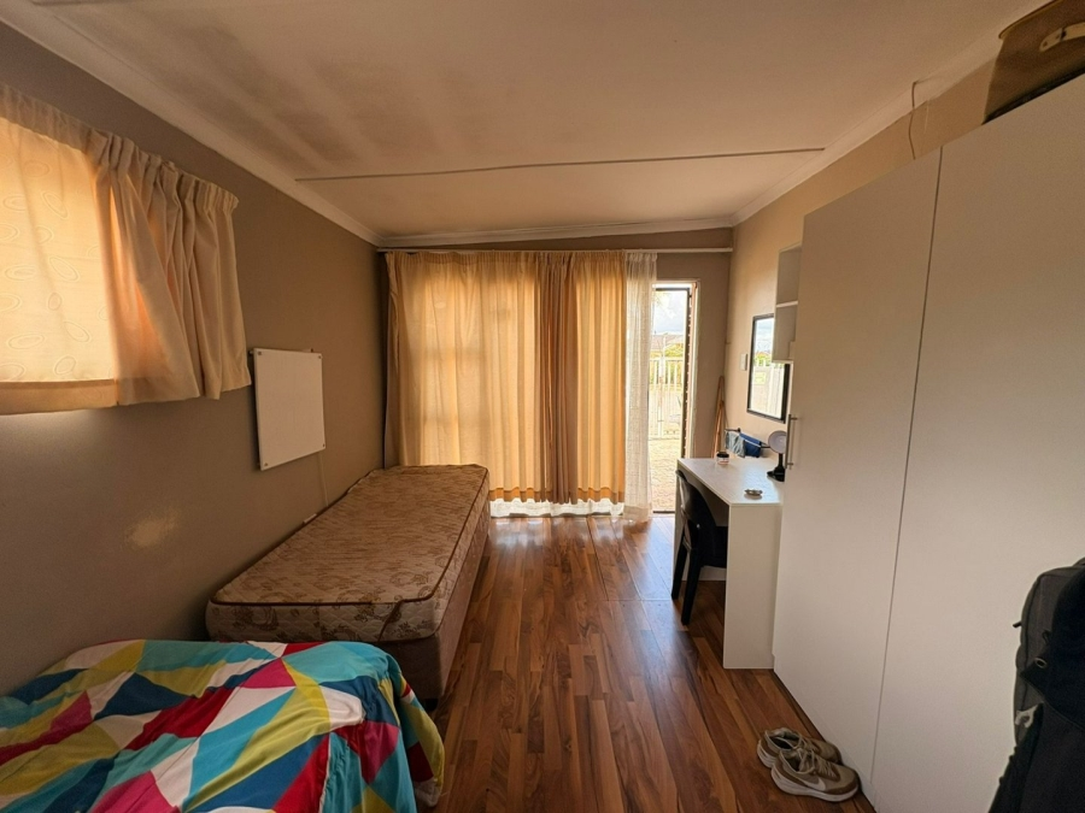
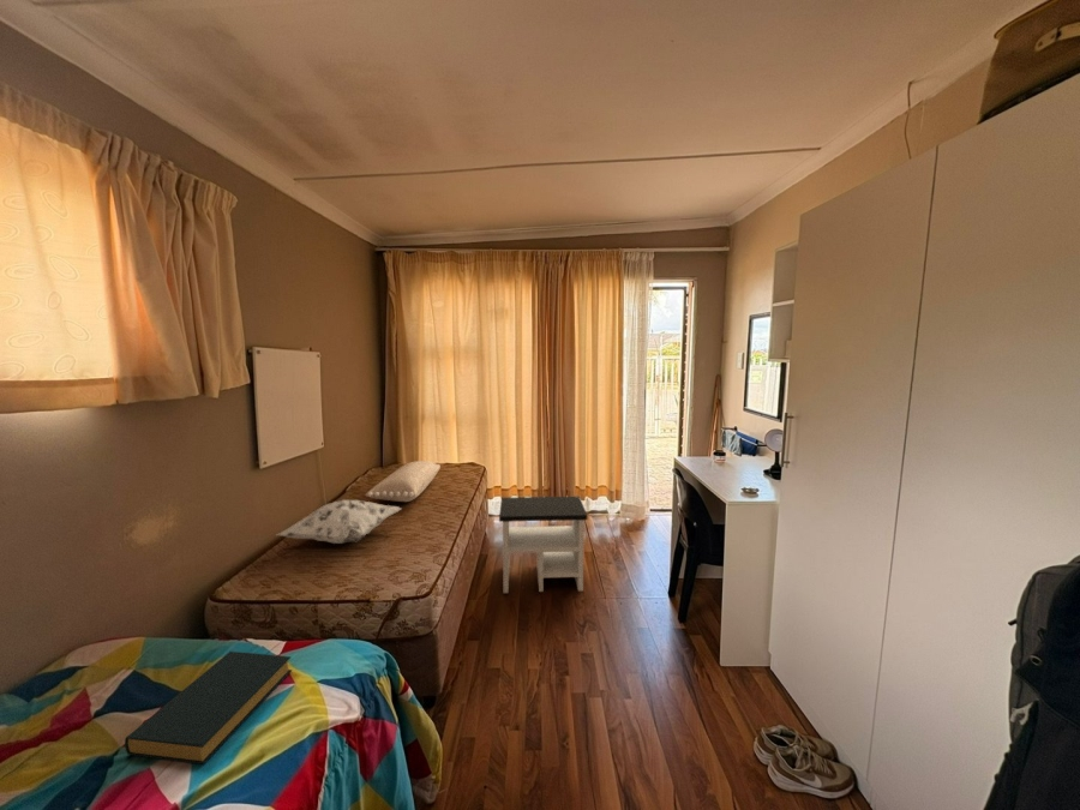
+ pillow [364,460,442,503]
+ side table [498,496,588,594]
+ decorative pillow [275,499,402,545]
+ hardback book [124,650,293,766]
